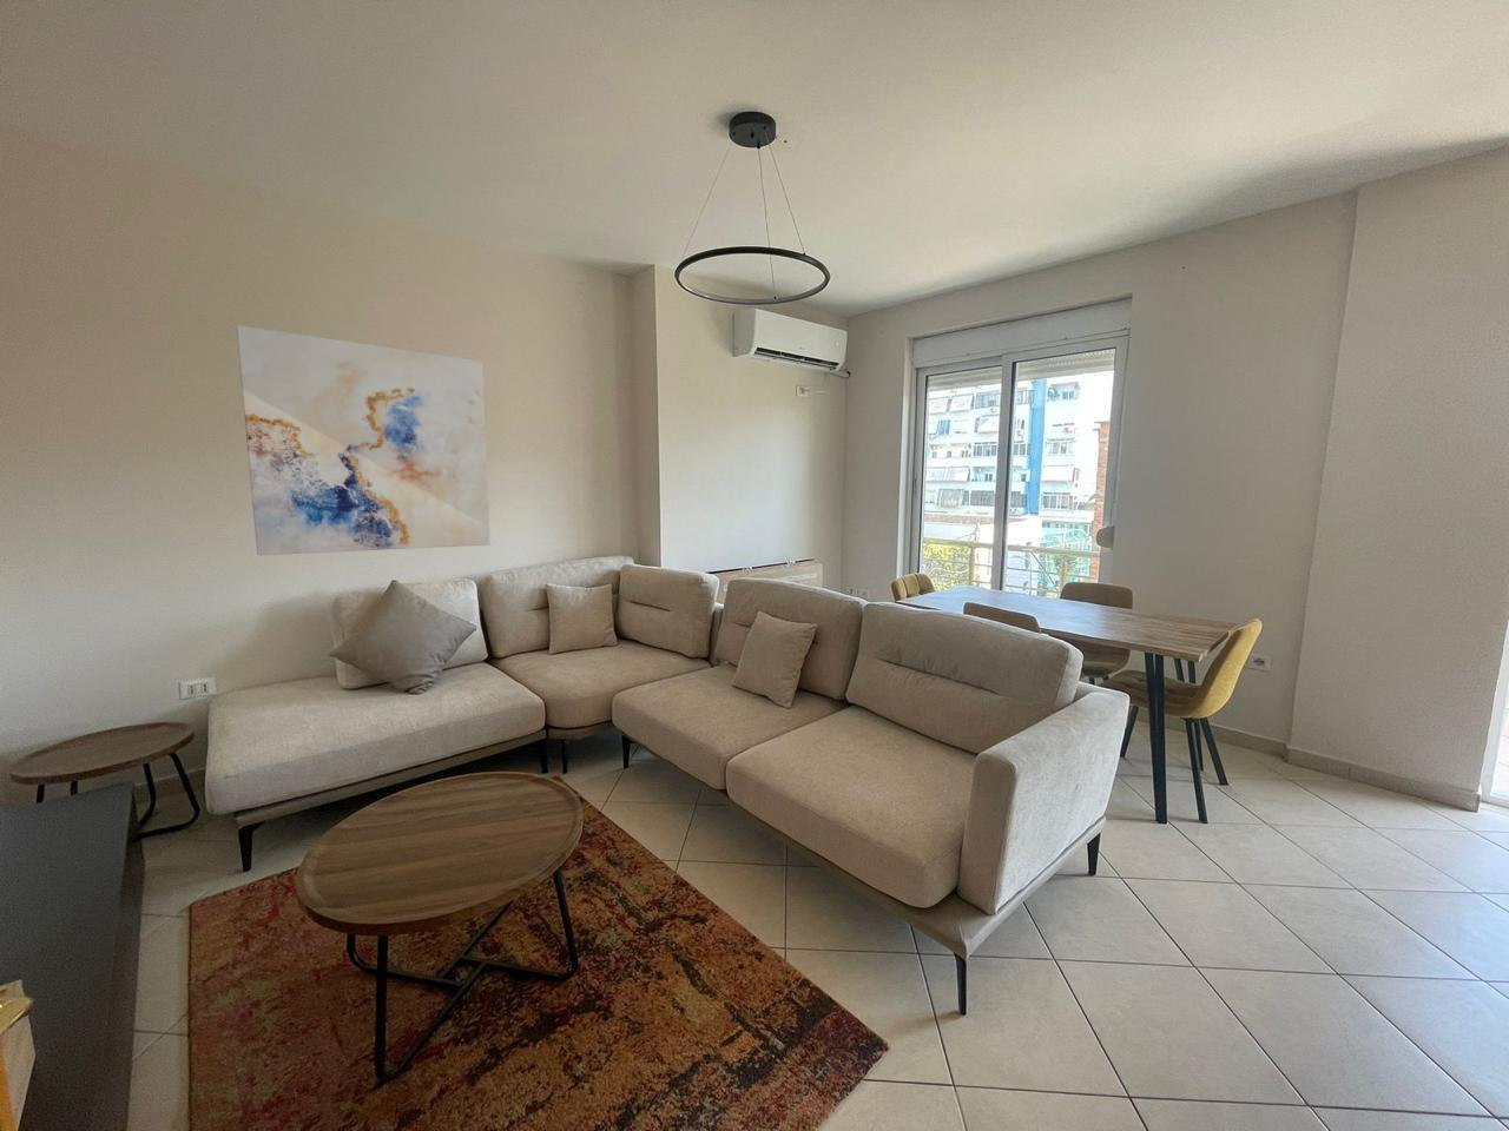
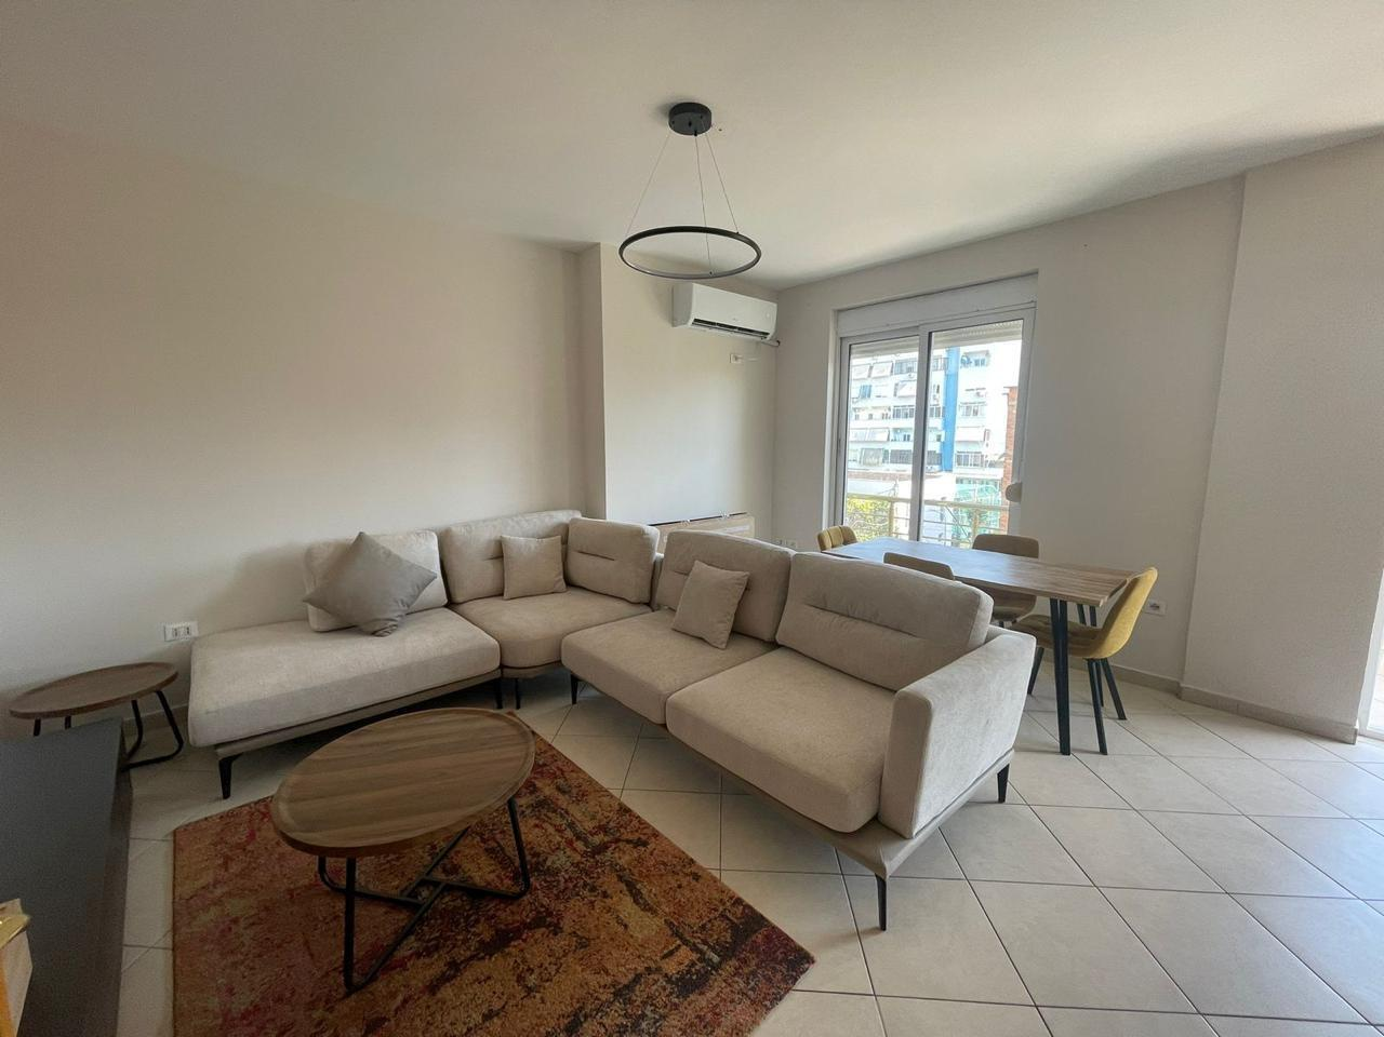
- wall art [235,324,492,556]
